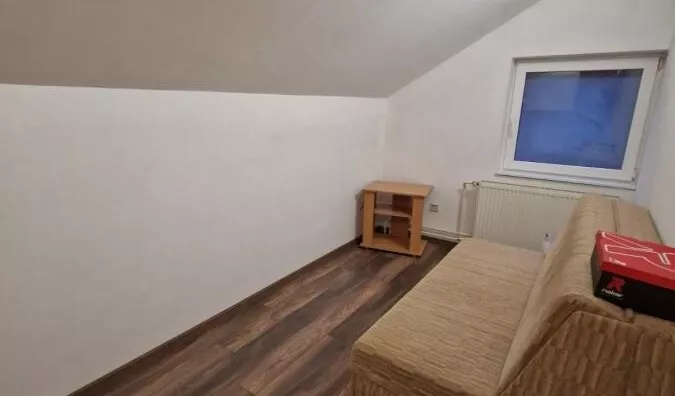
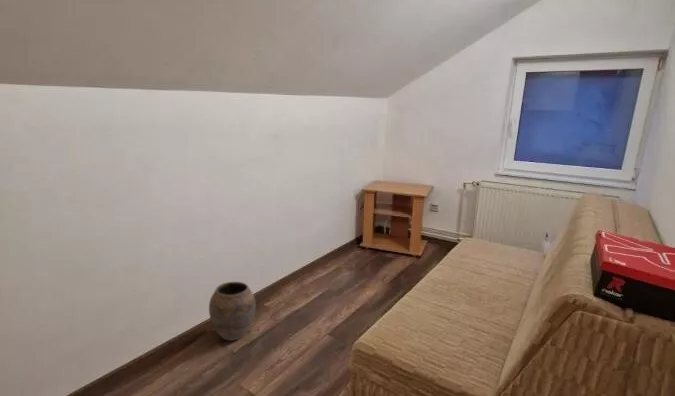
+ vase [208,281,257,342]
